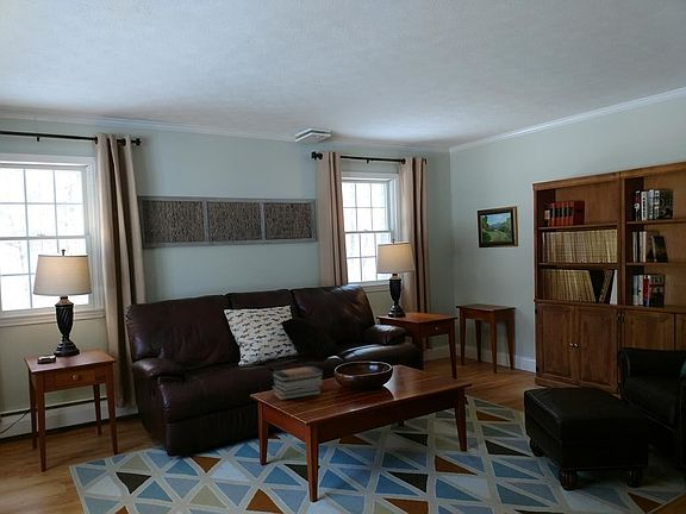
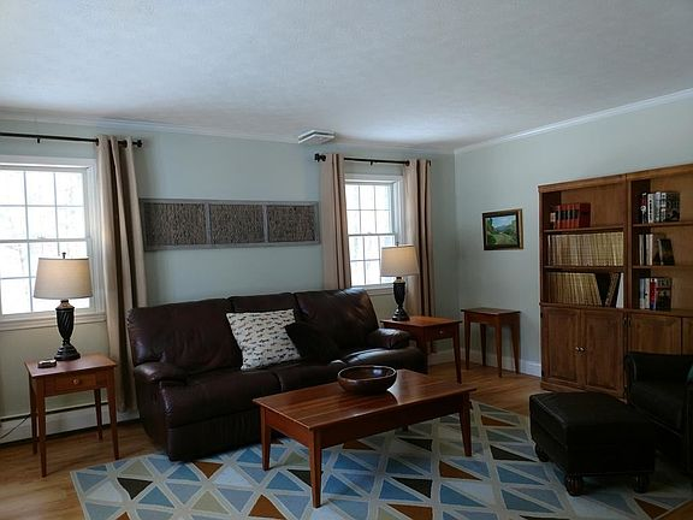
- book stack [270,365,325,401]
